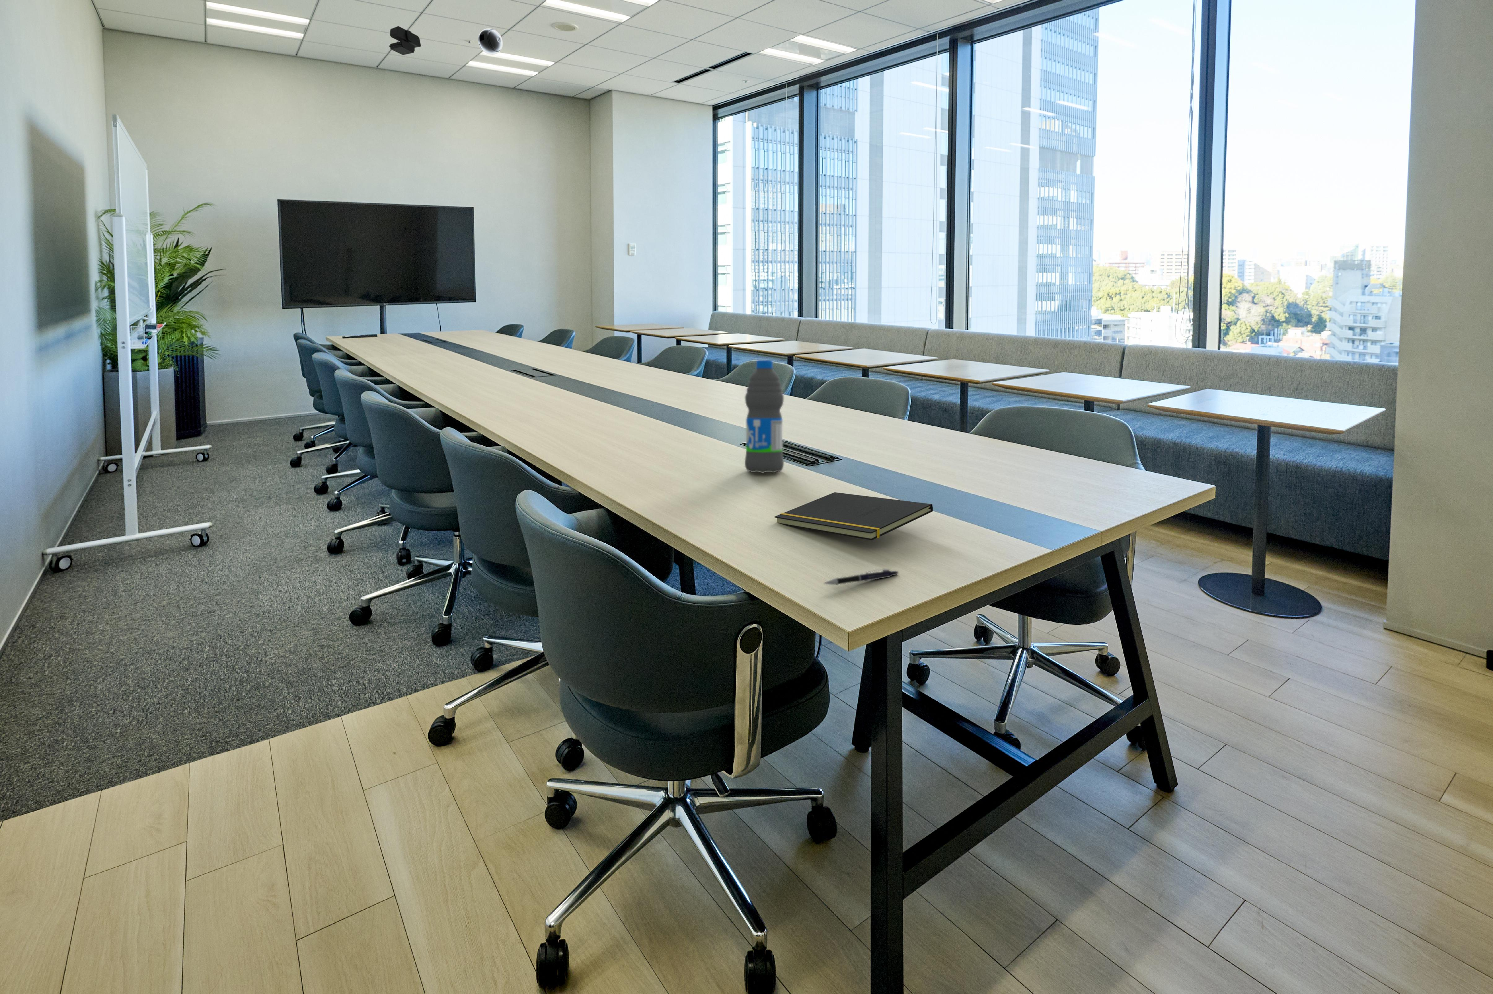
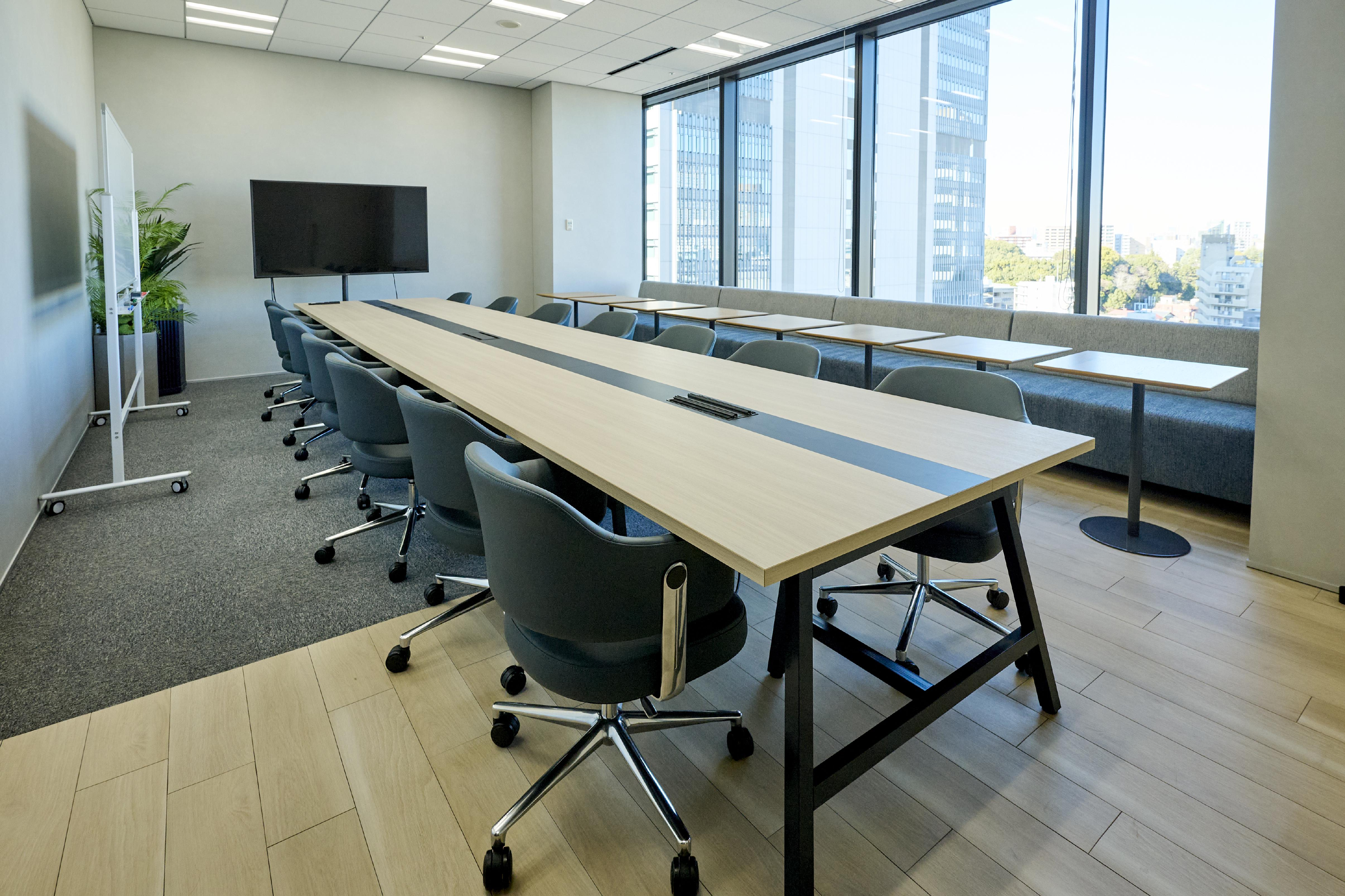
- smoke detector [477,28,503,55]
- notepad [774,491,934,540]
- pen [823,569,899,586]
- water bottle [745,359,784,474]
- security camera [389,26,422,55]
